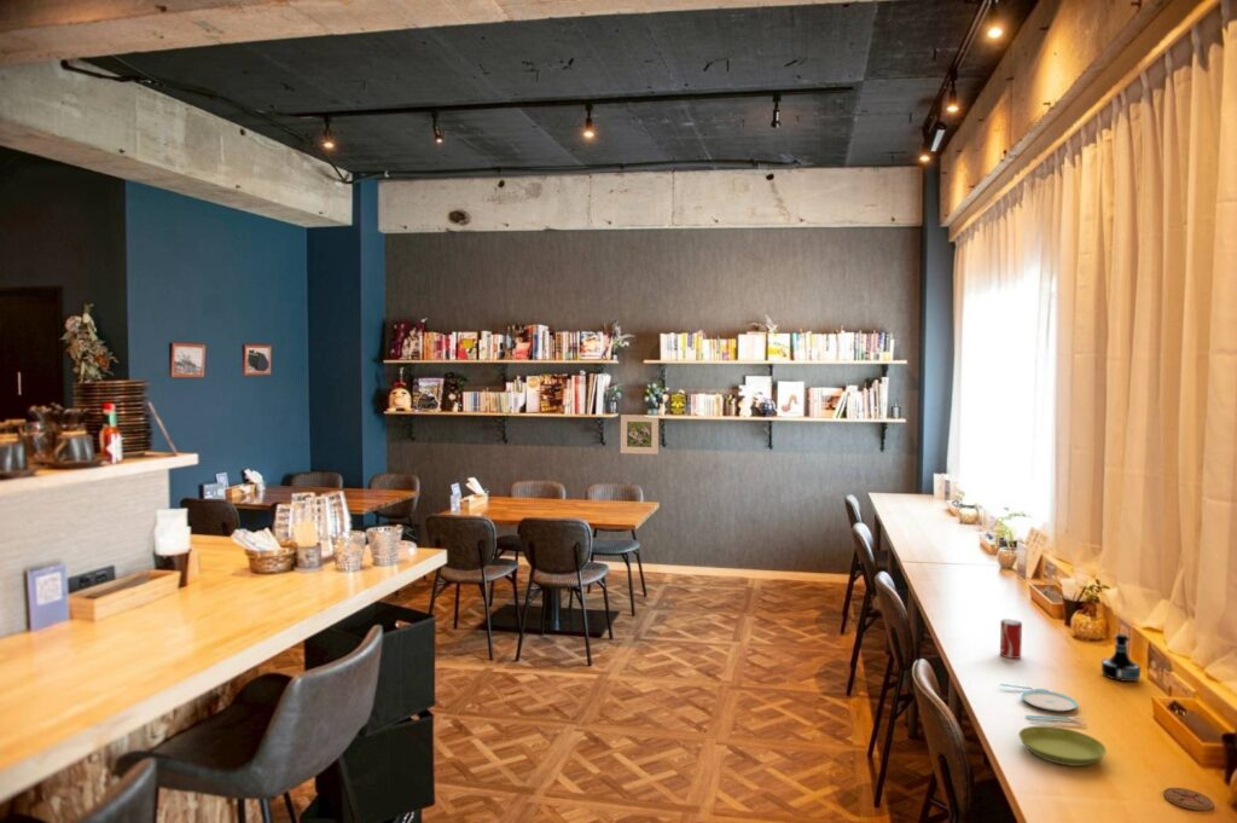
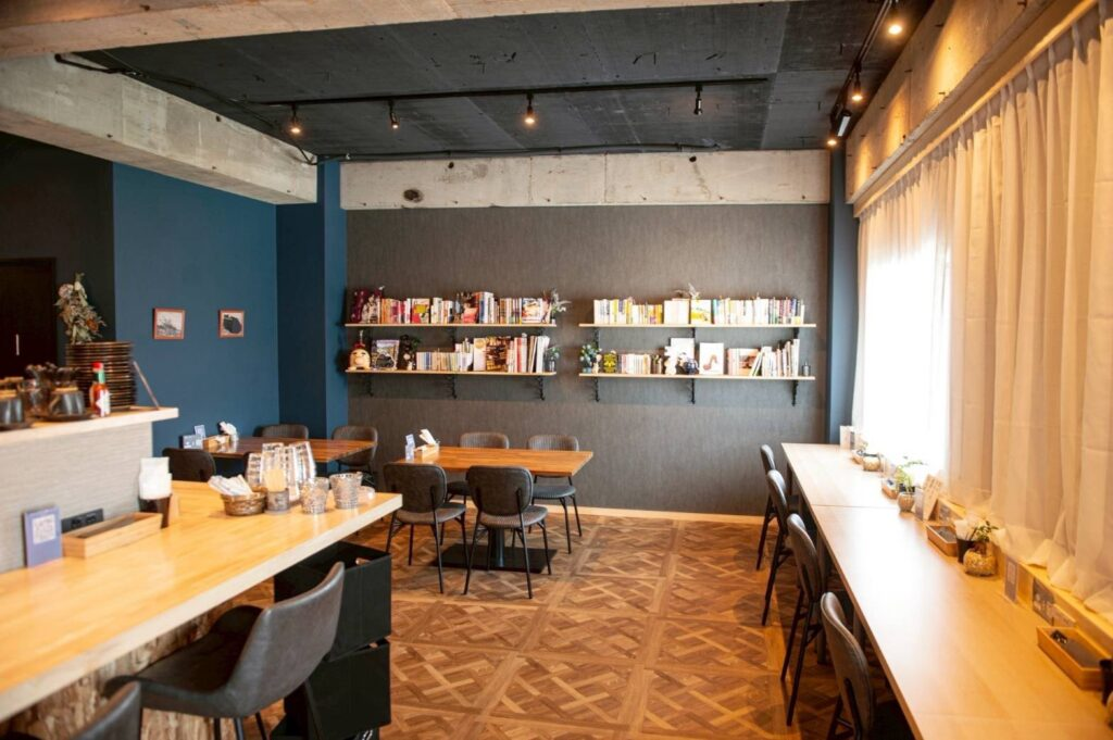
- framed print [620,413,660,456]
- beverage can [999,618,1023,660]
- plate [999,683,1087,726]
- tequila bottle [1100,632,1142,683]
- saucer [1017,725,1108,767]
- coaster [1162,787,1215,812]
